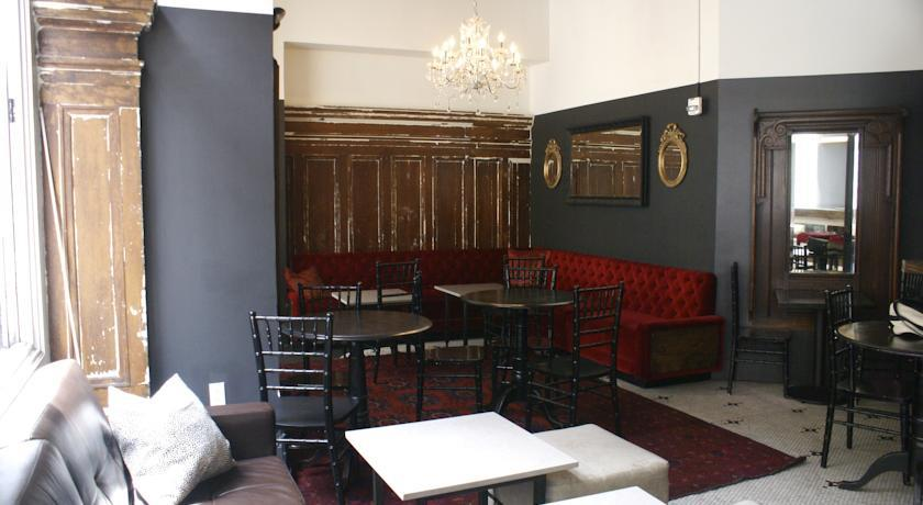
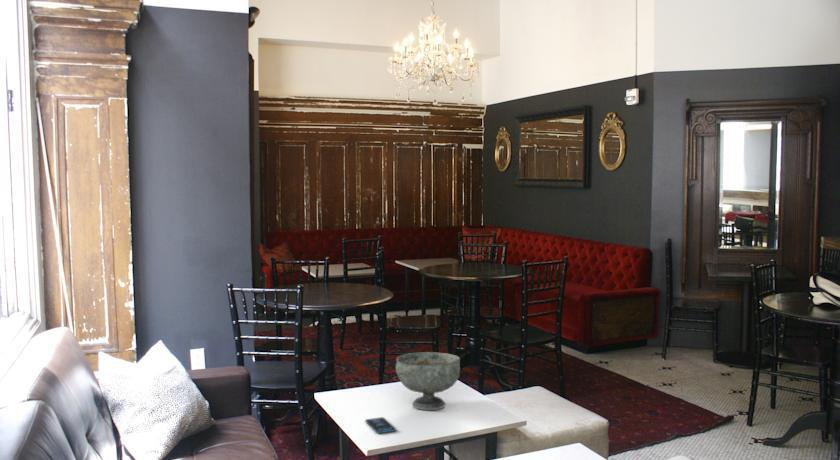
+ smartphone [364,416,397,434]
+ decorative bowl [395,351,461,411]
